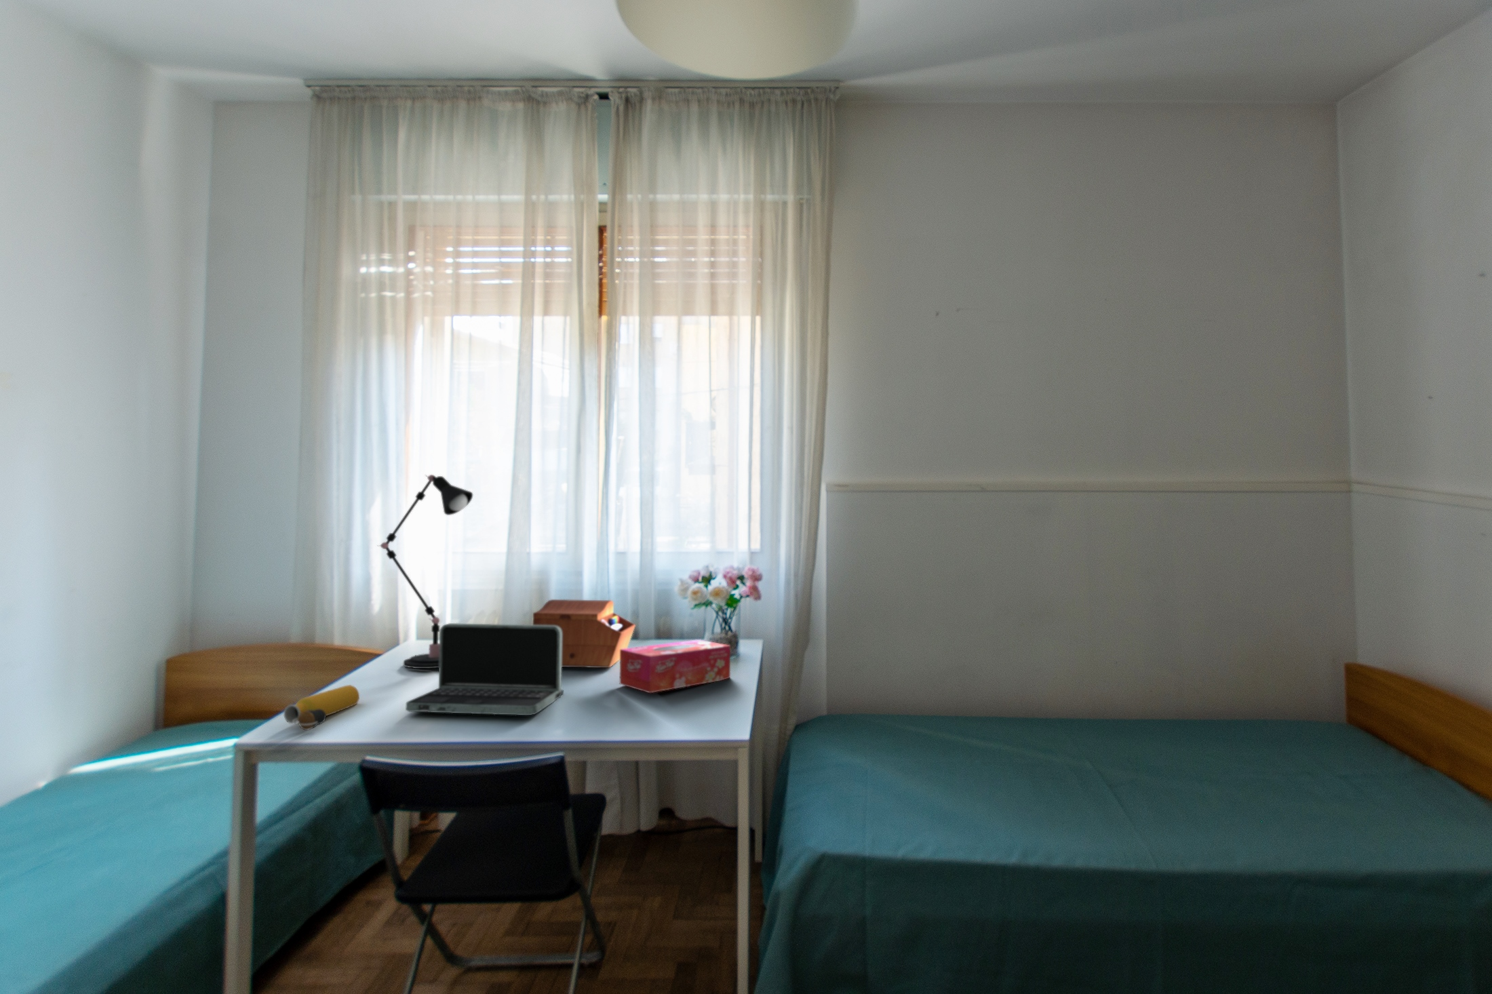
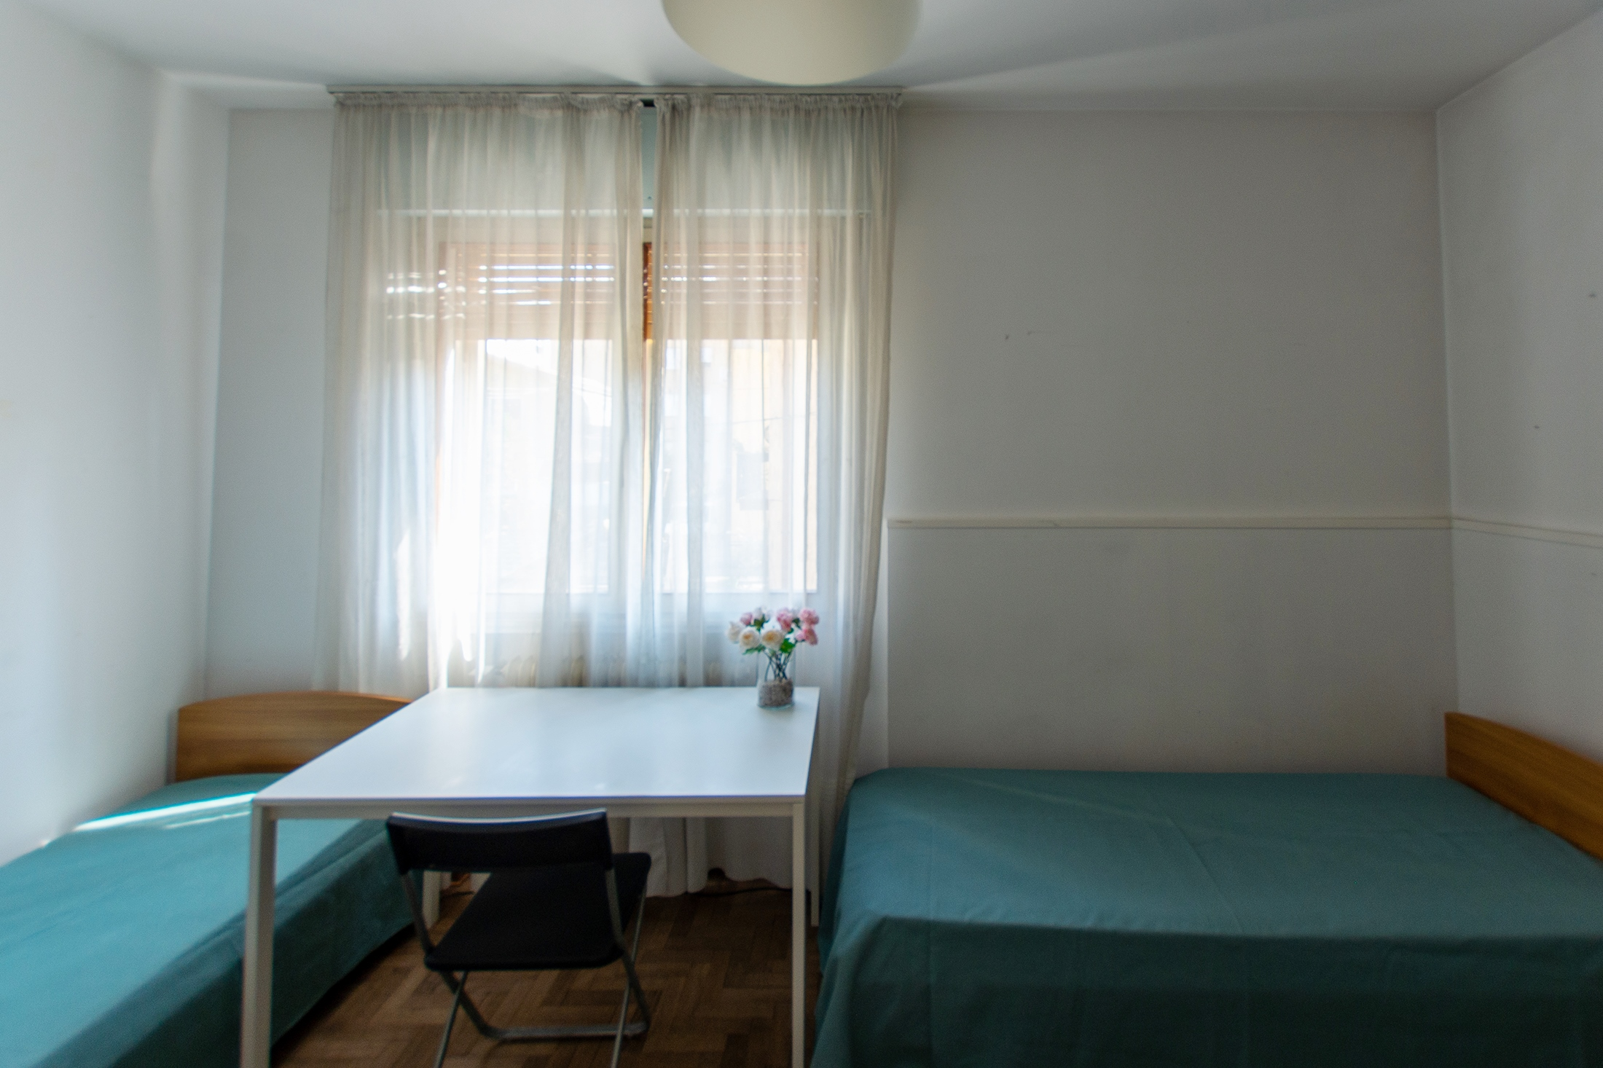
- desk lamp [377,474,474,669]
- tissue box [619,639,731,693]
- laptop [405,622,565,716]
- water bottle [283,684,361,731]
- sewing box [532,599,636,669]
